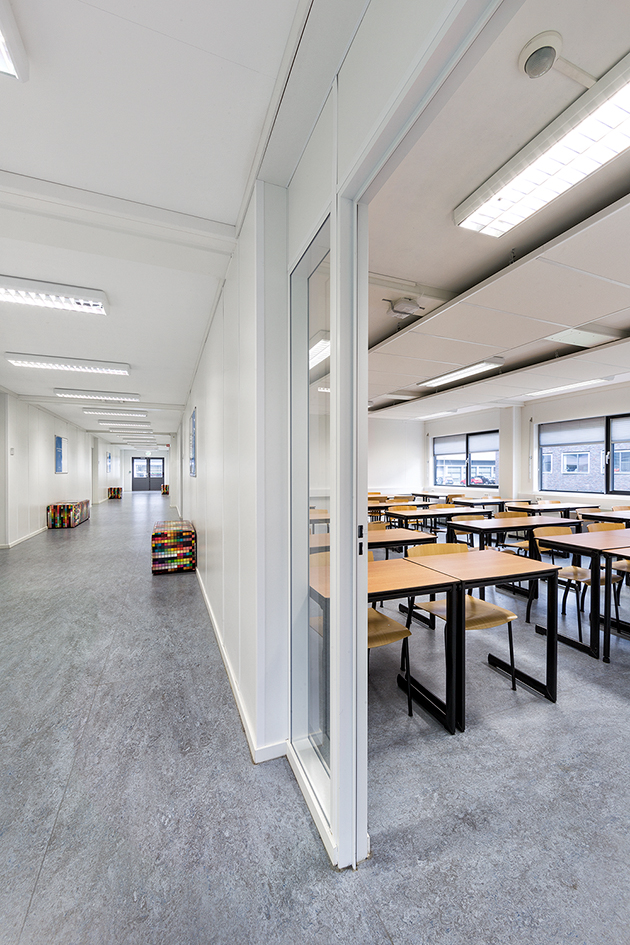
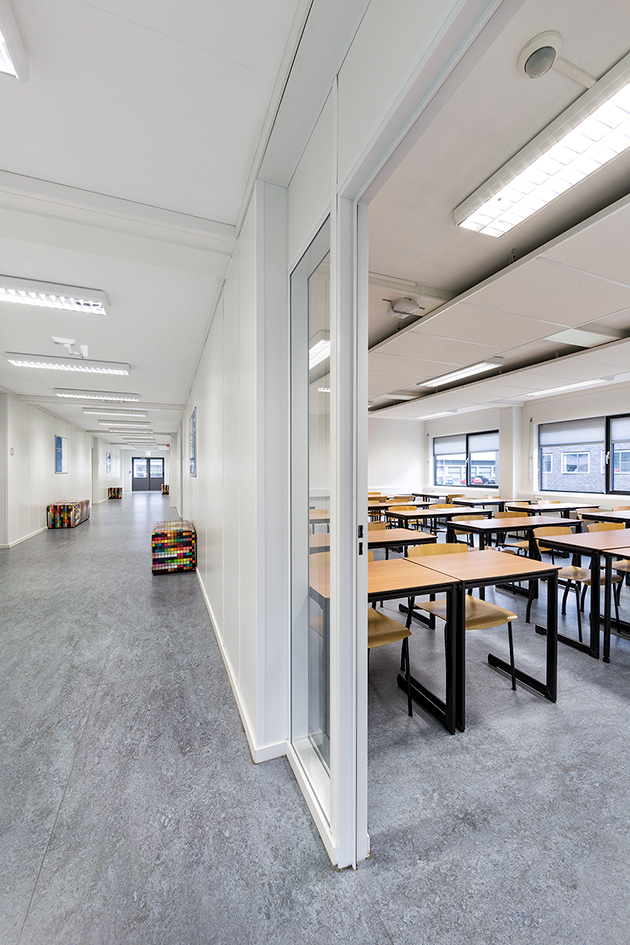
+ security camera [51,336,89,359]
